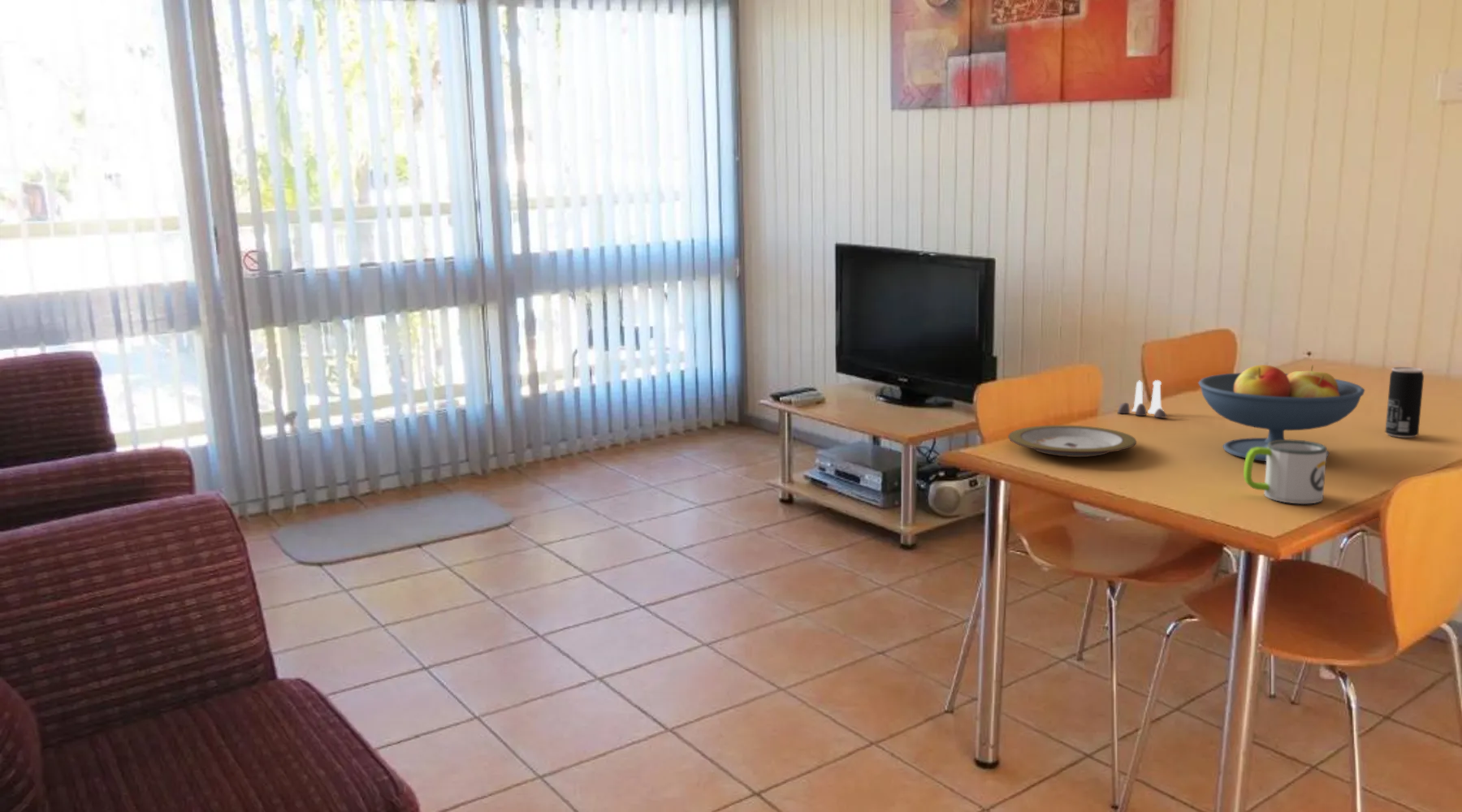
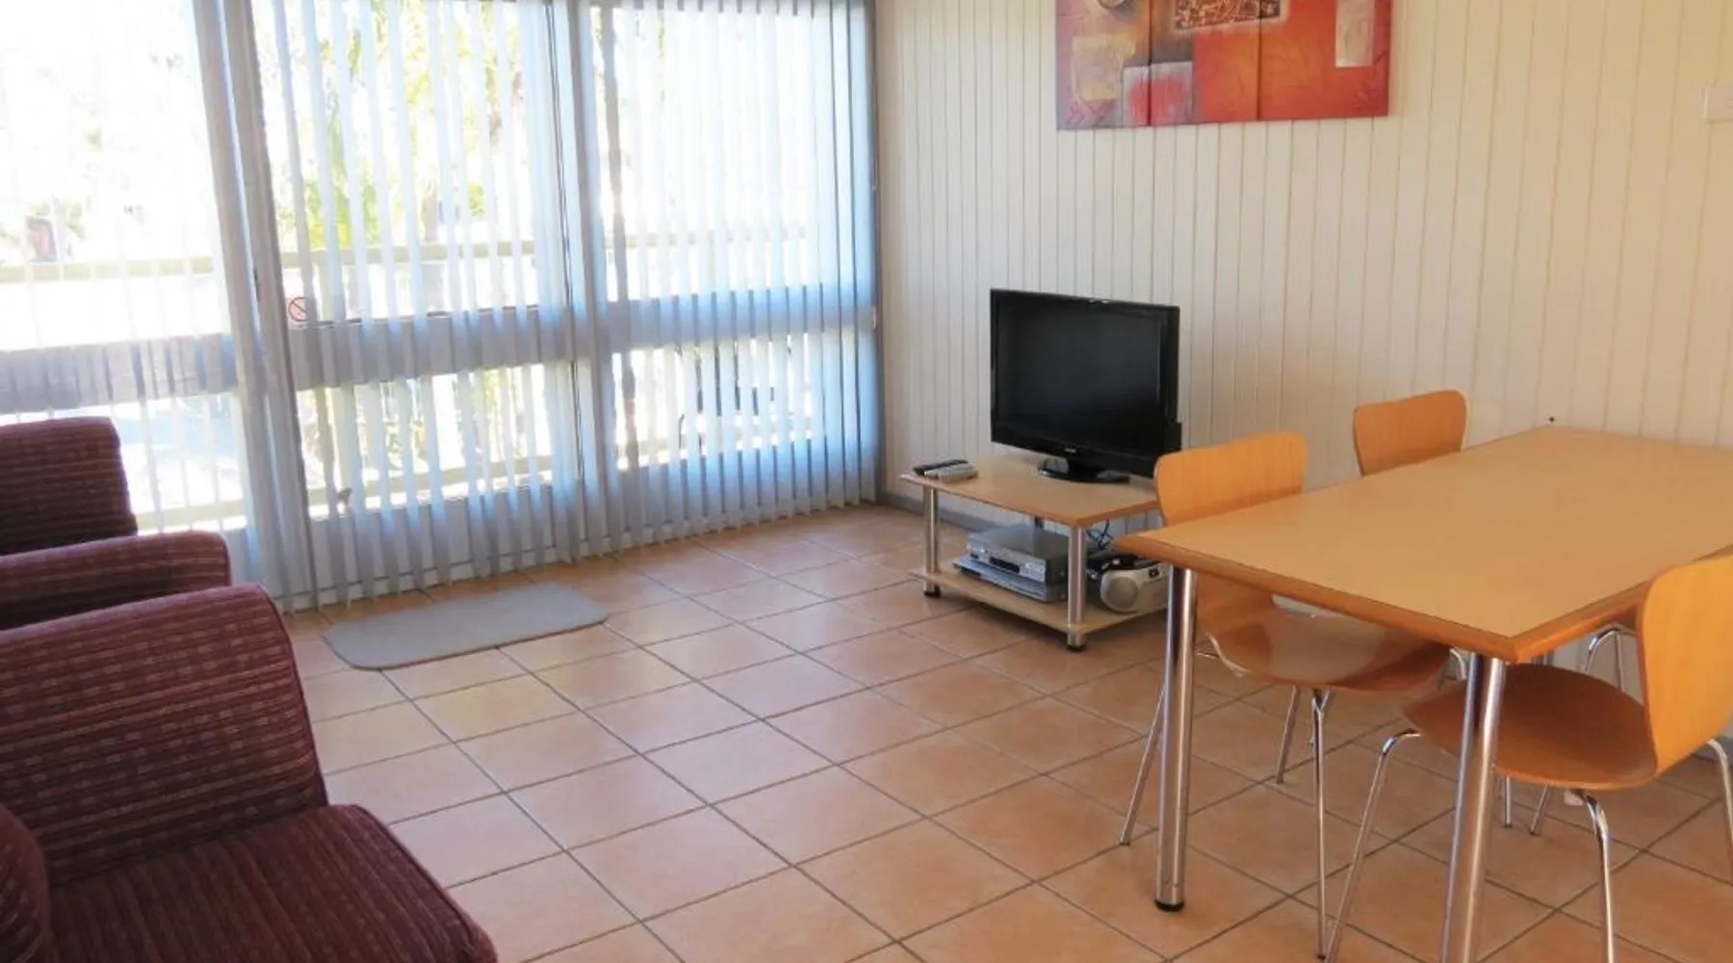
- beverage can [1384,366,1425,438]
- mug [1243,438,1328,504]
- plate [1007,425,1137,458]
- salt and pepper shaker set [1117,379,1168,419]
- fruit bowl [1197,364,1365,462]
